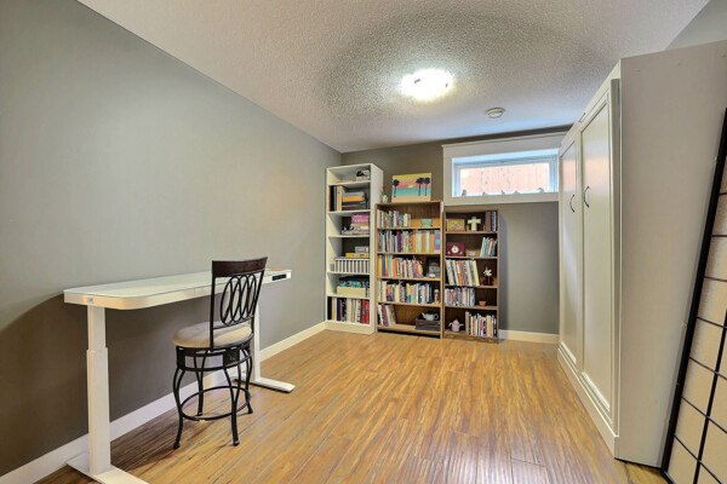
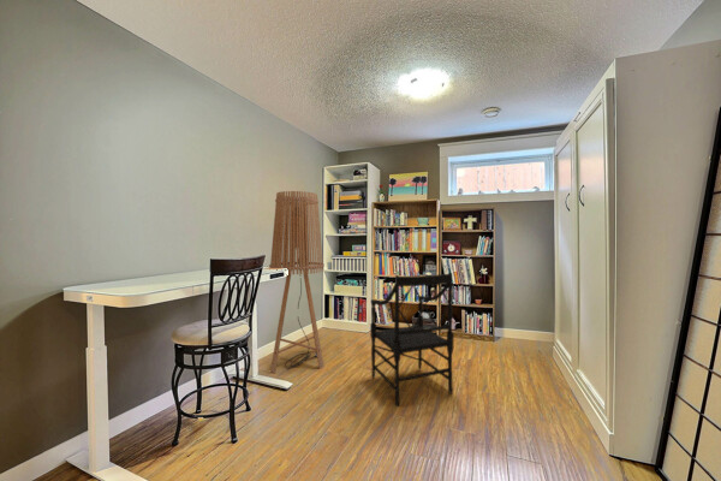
+ floor lamp [268,190,324,374]
+ armchair [369,272,455,408]
